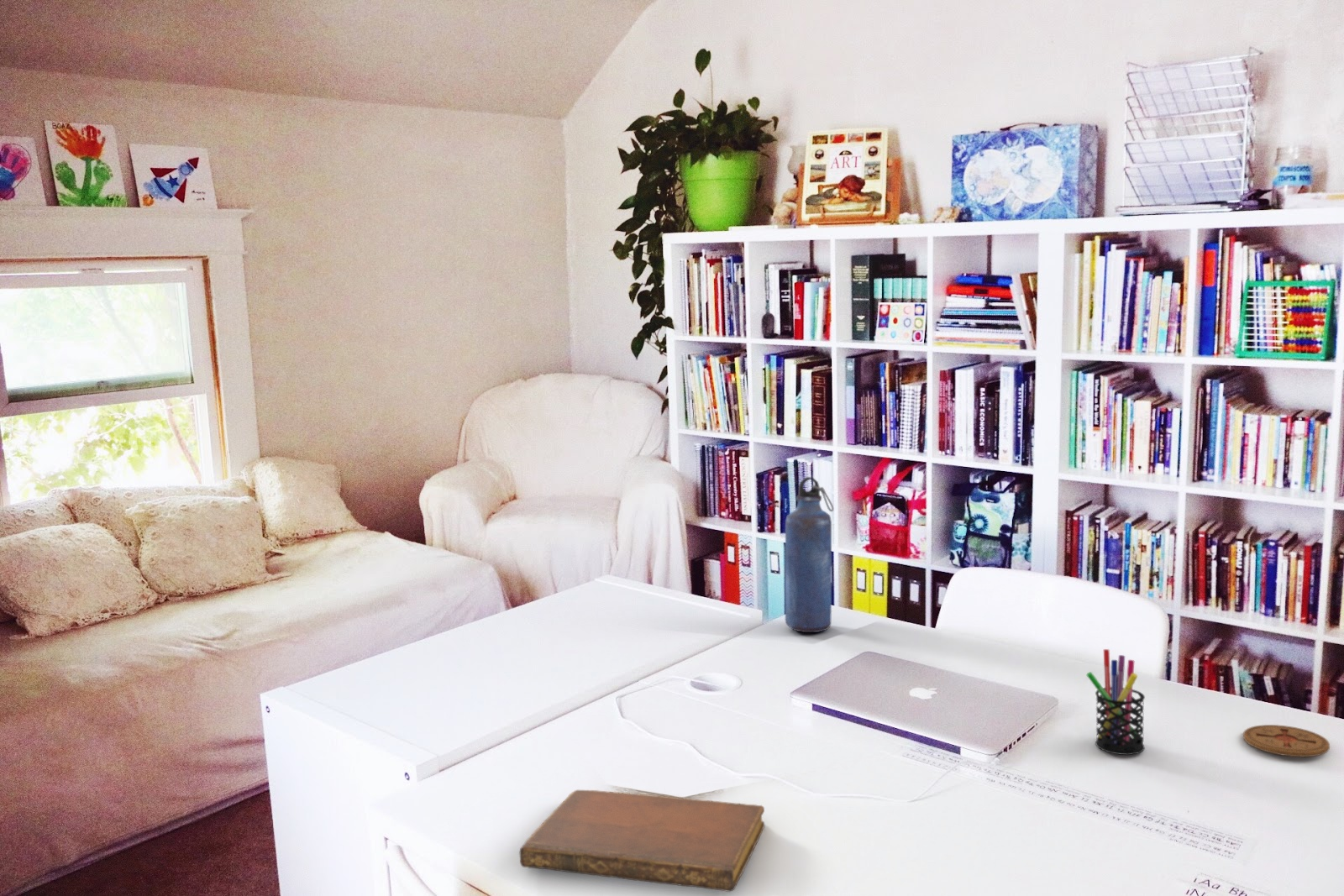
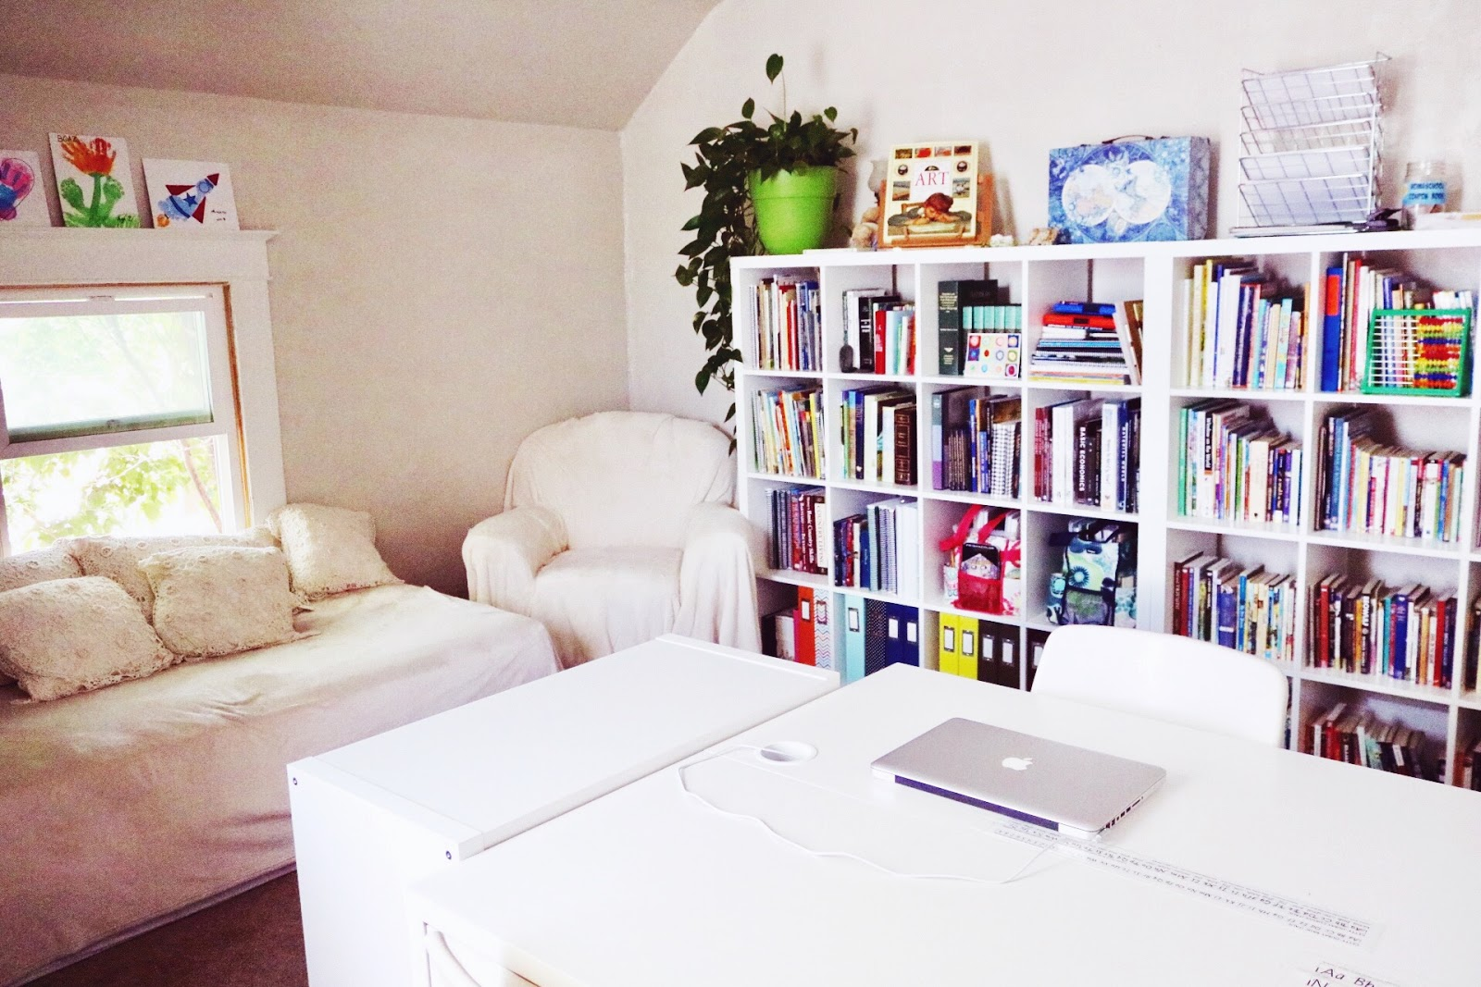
- coaster [1242,724,1331,757]
- water bottle [785,476,835,633]
- pen holder [1086,648,1146,756]
- notebook [518,789,765,893]
